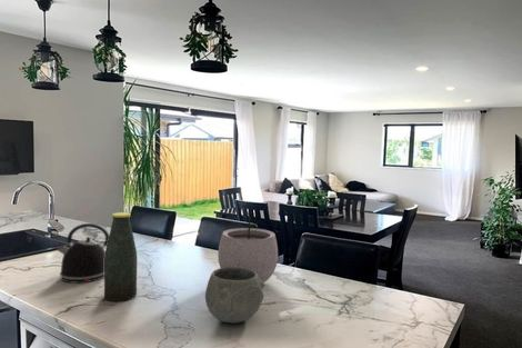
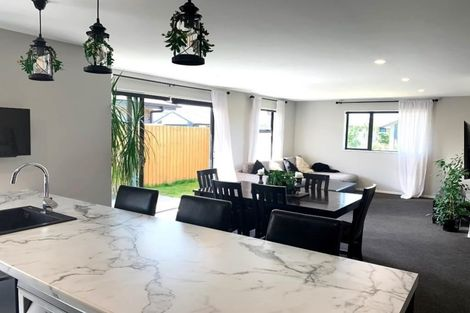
- bowl [204,267,264,325]
- kettle [56,222,110,285]
- bottle [103,211,138,302]
- plant pot [217,210,279,284]
